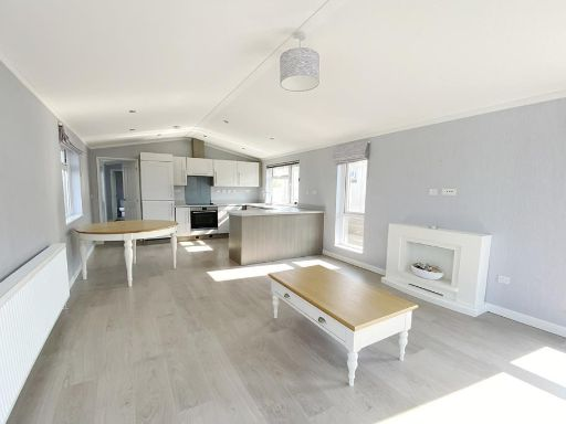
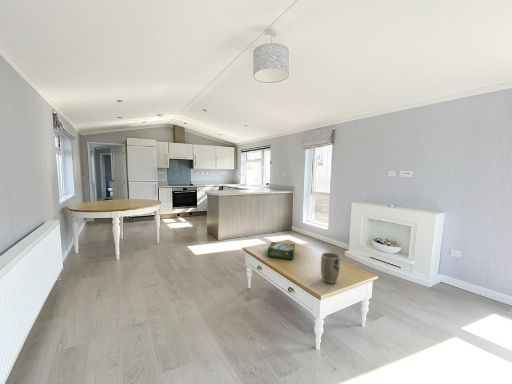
+ plant pot [320,252,341,285]
+ board game [267,241,296,261]
